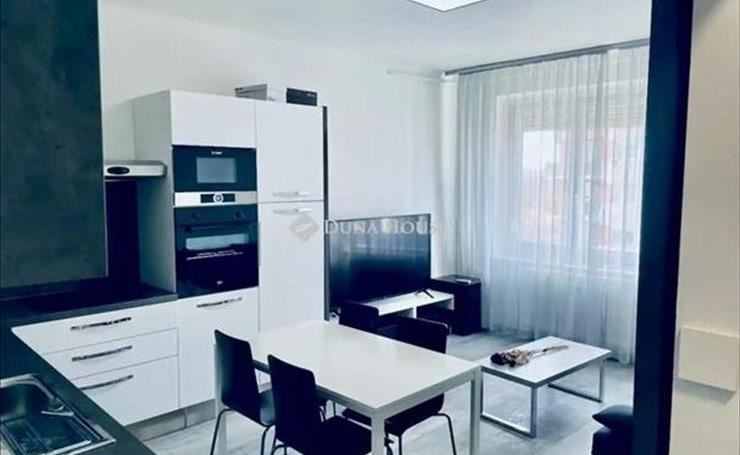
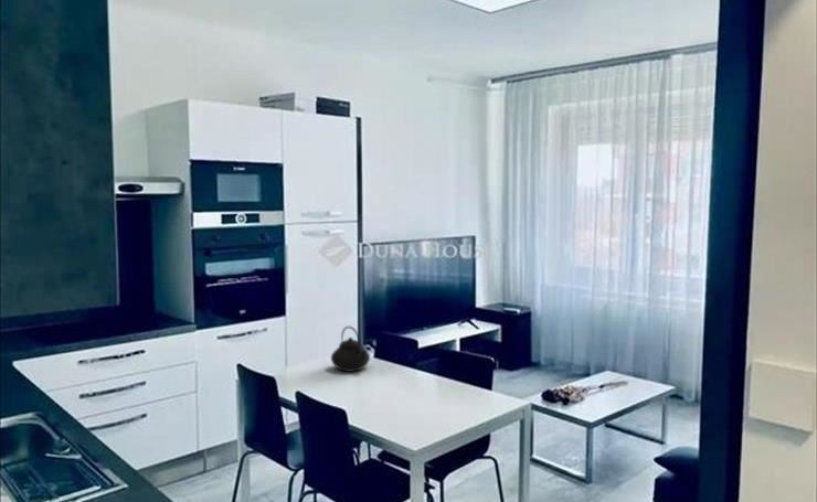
+ teapot [330,325,371,373]
